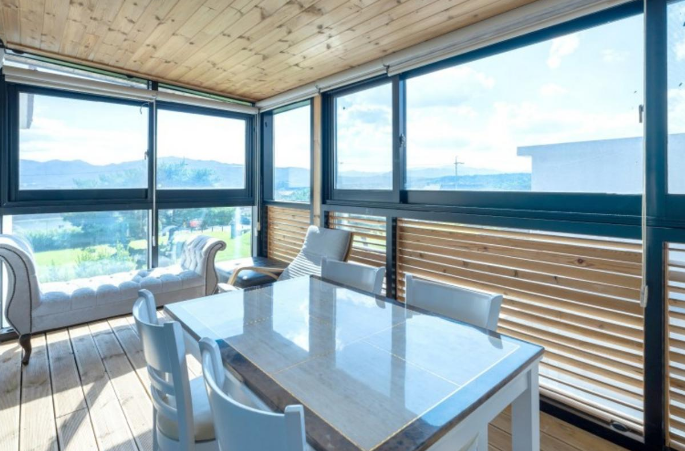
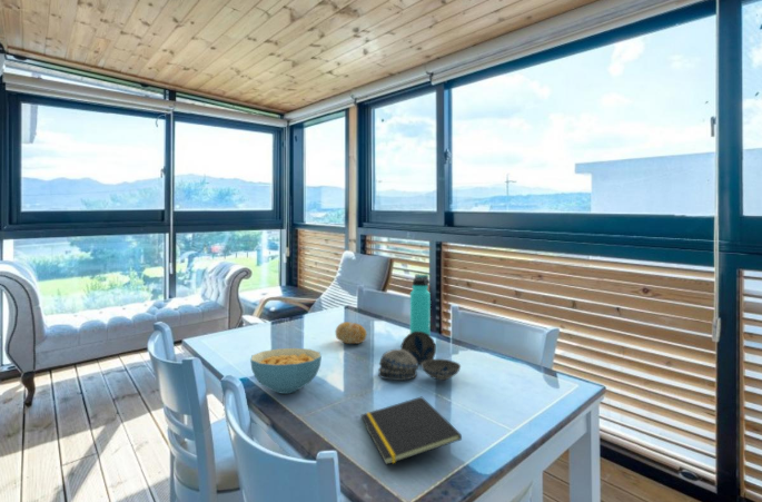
+ notepad [360,396,463,466]
+ decorative bowl [377,332,462,382]
+ cereal bowl [249,347,323,395]
+ thermos bottle [409,273,432,336]
+ fruit [335,321,368,345]
